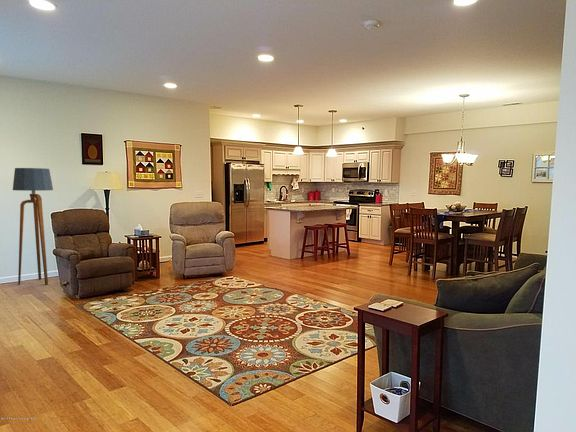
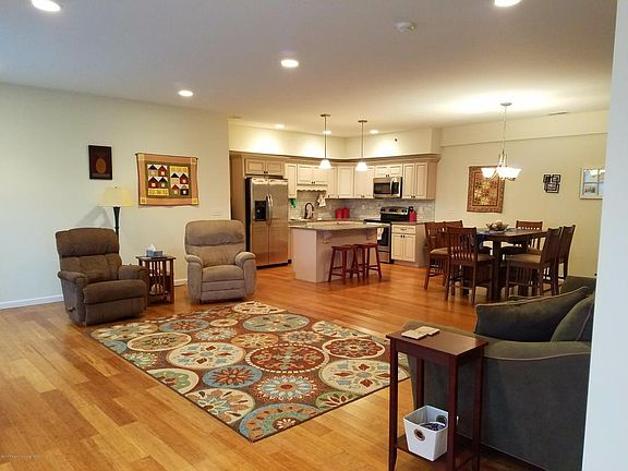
- floor lamp [12,167,54,286]
